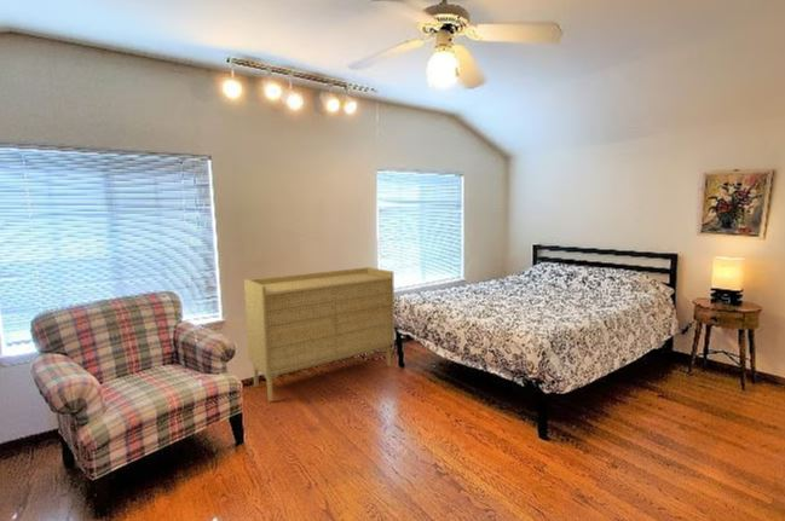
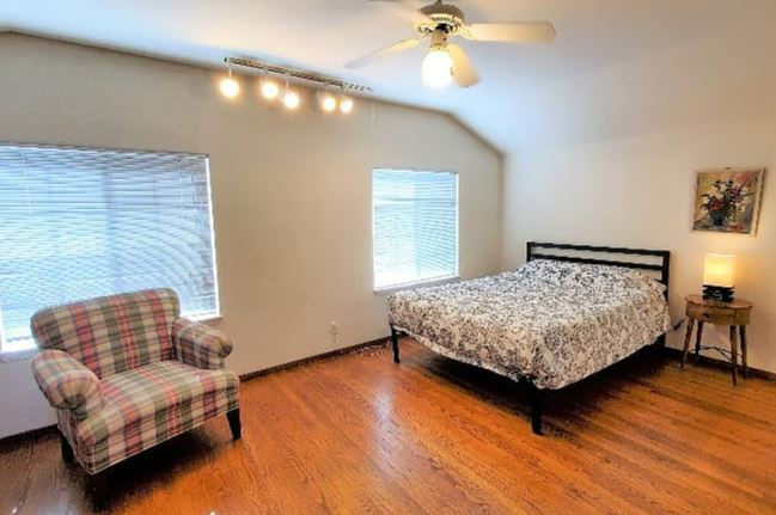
- sideboard [243,266,396,403]
